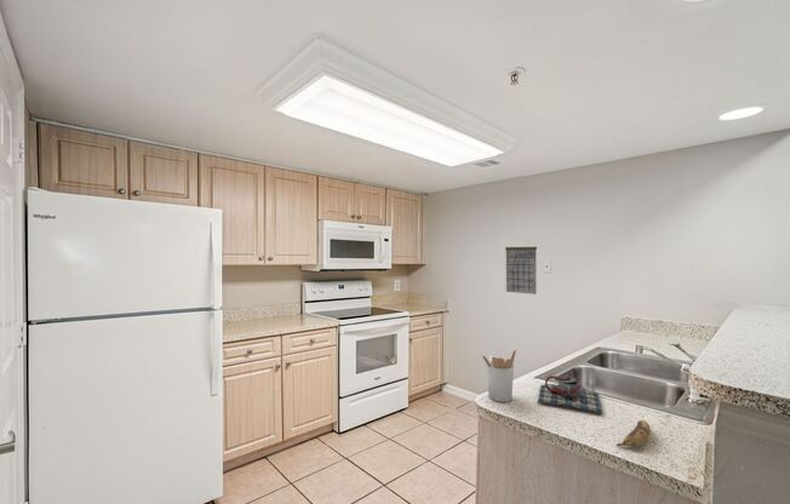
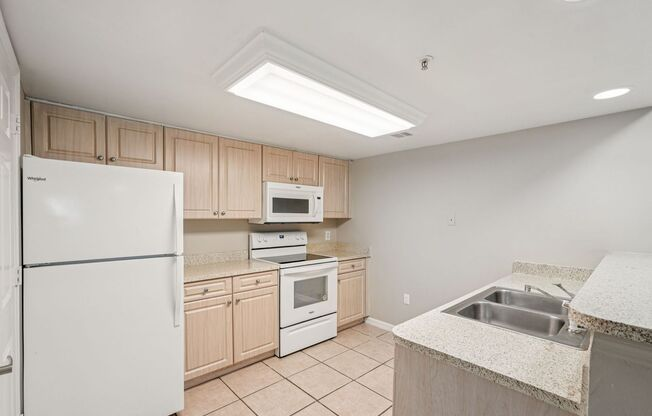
- utensil holder [481,349,517,403]
- banana [616,419,652,447]
- calendar [504,235,538,296]
- teapot [537,370,603,416]
